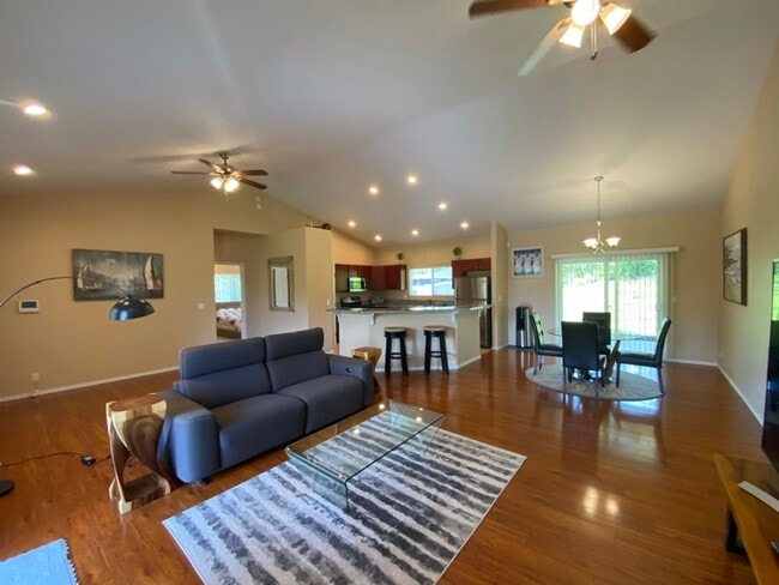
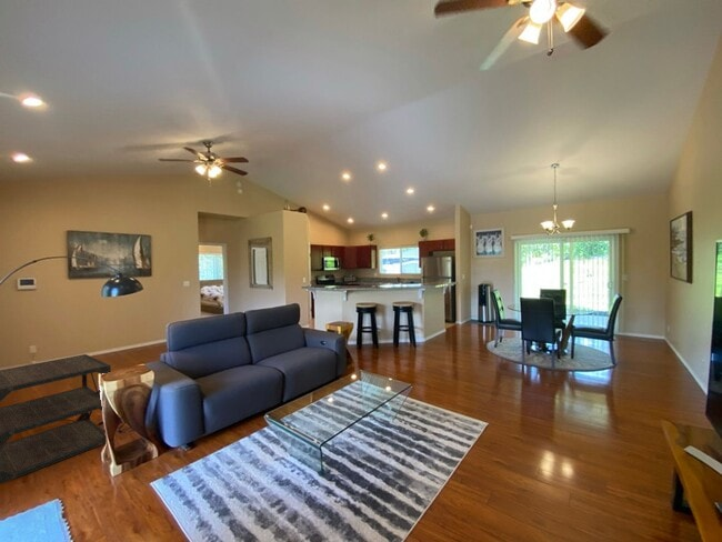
+ side table [0,353,112,485]
